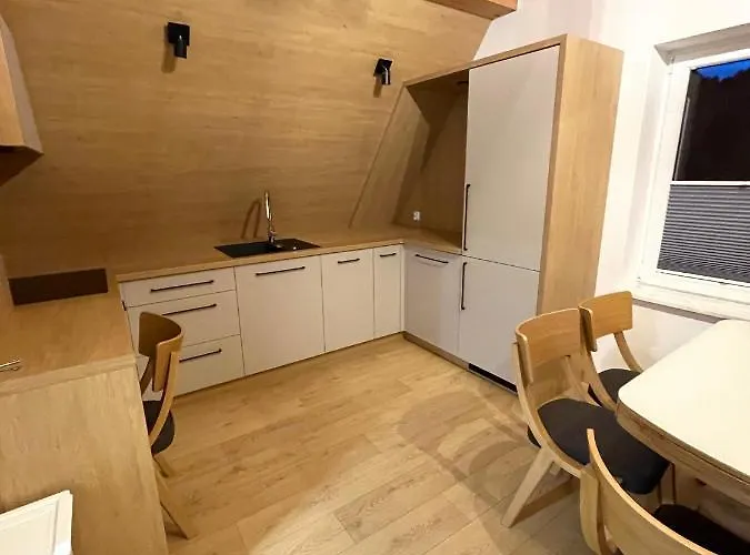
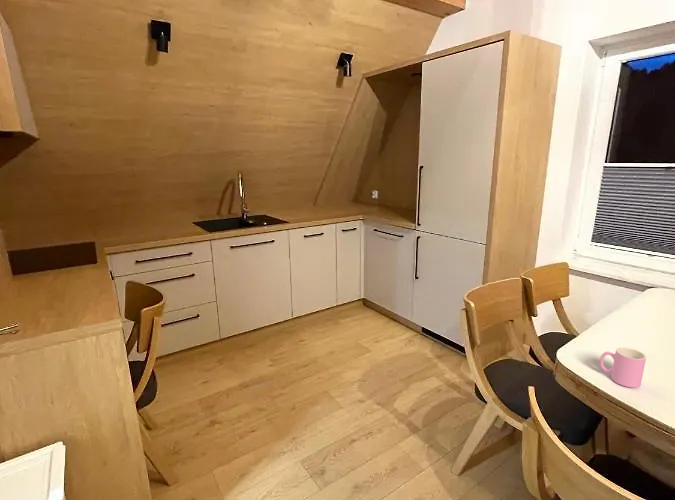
+ cup [599,346,647,389]
